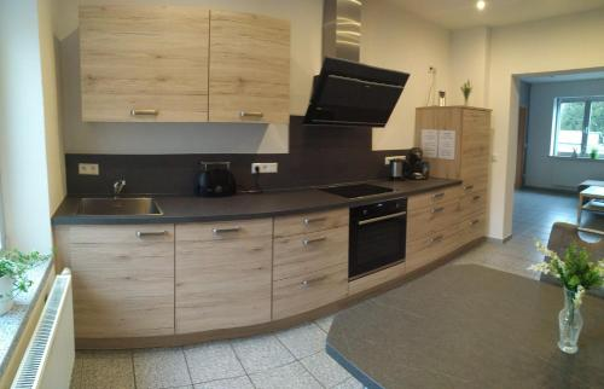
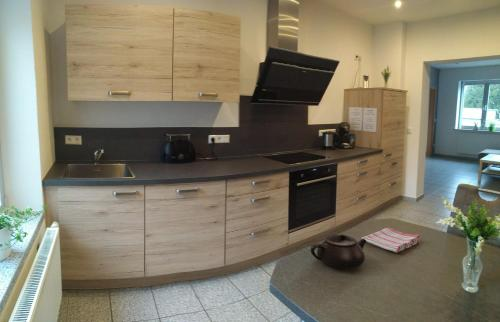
+ teapot [310,233,367,270]
+ dish towel [360,227,421,254]
